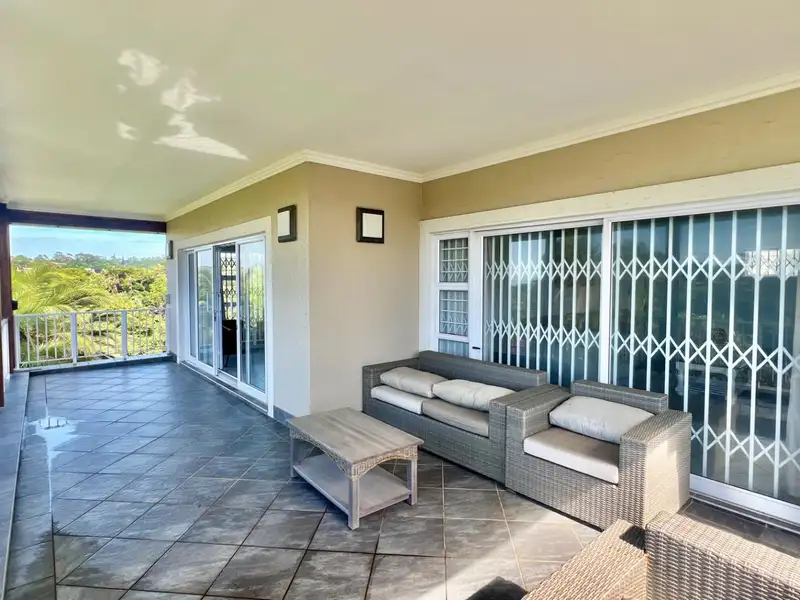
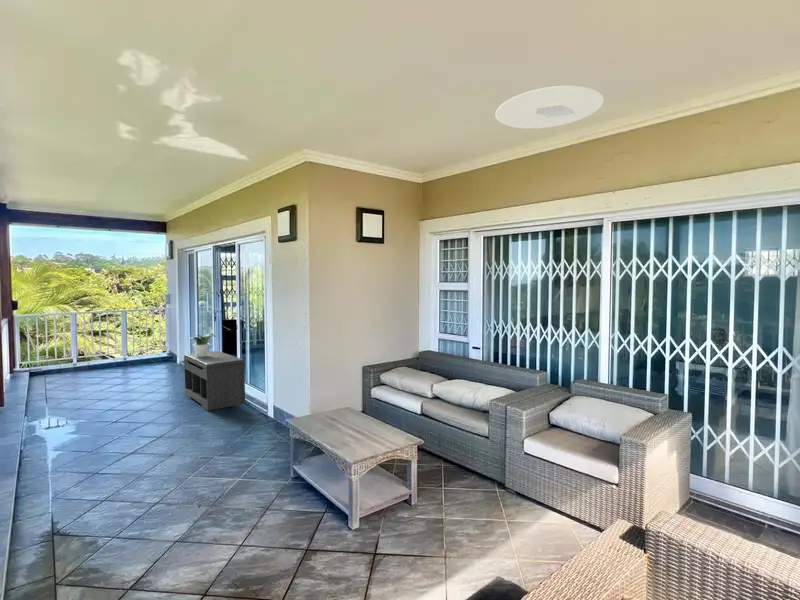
+ bench [183,350,246,412]
+ ceiling light [494,85,605,130]
+ potted plant [189,333,218,357]
